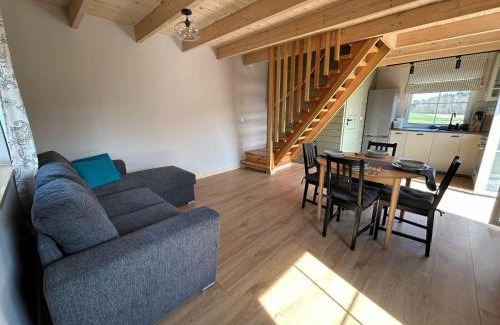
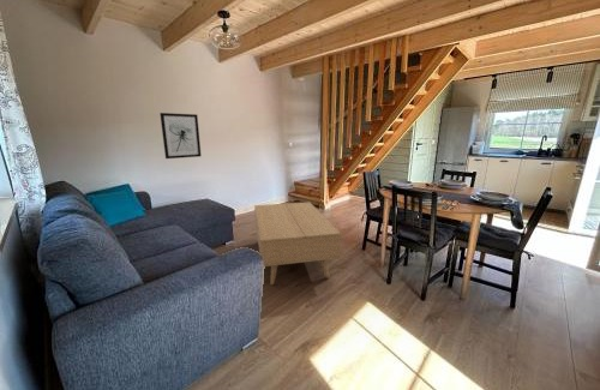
+ coffee table [253,200,342,286]
+ wall art [158,112,202,160]
